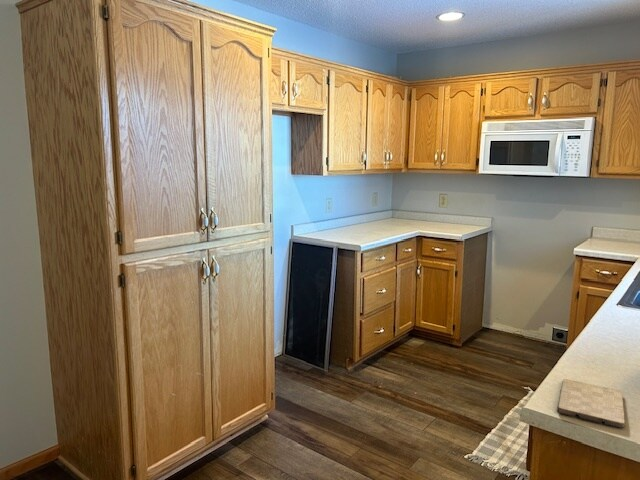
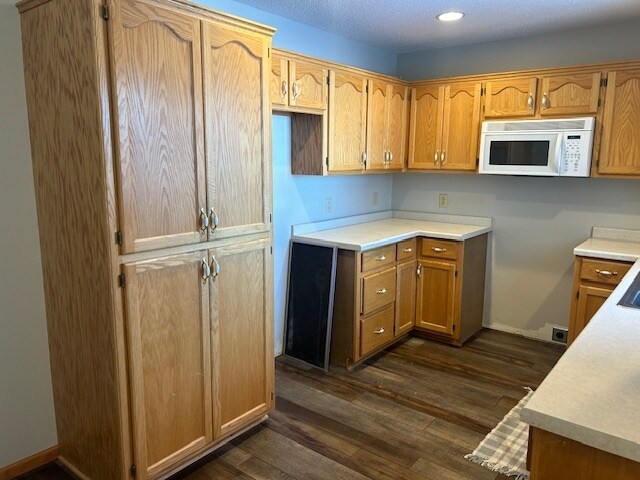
- cutting board [556,378,626,429]
